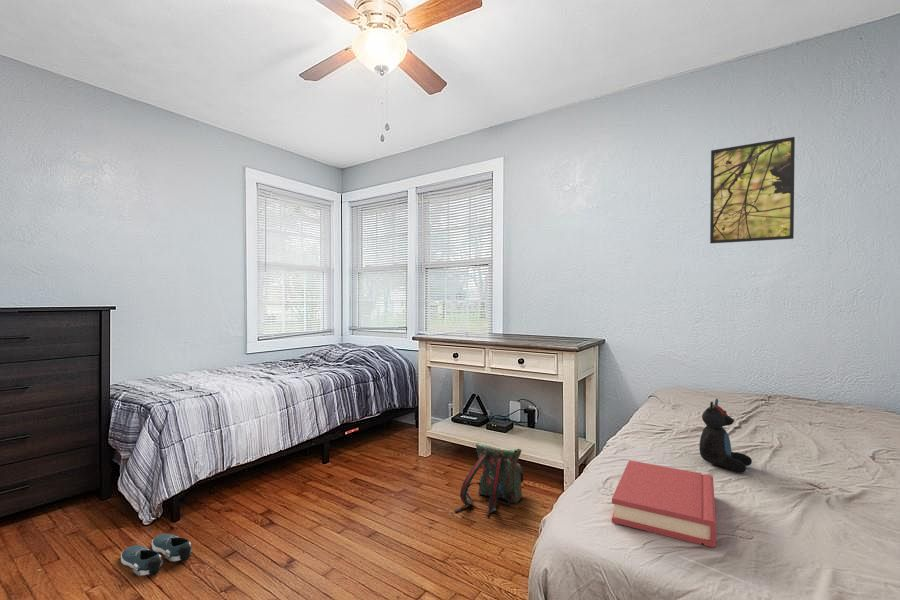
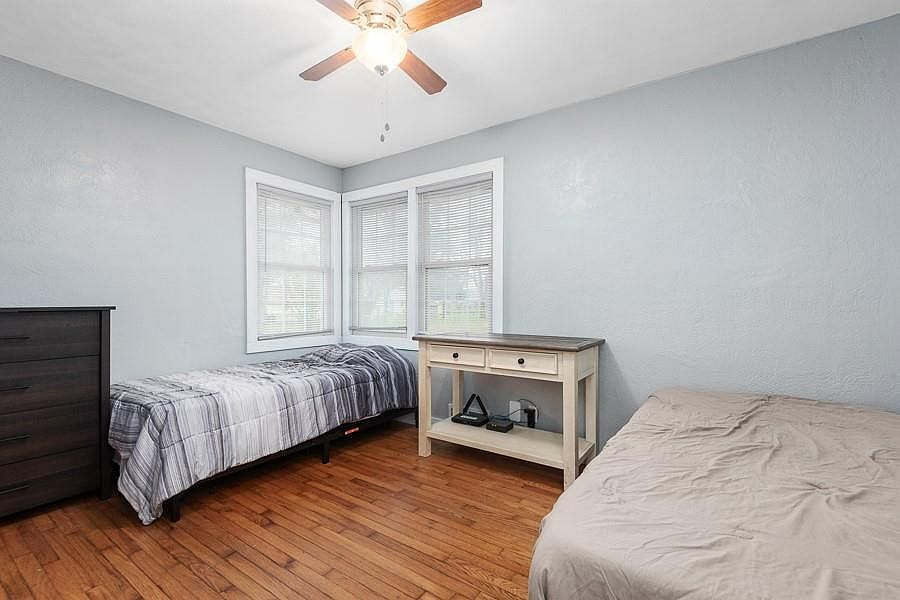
- teddy bear [698,398,753,473]
- backpack [453,442,524,516]
- hardback book [611,459,717,548]
- shoe [120,532,194,577]
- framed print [709,136,796,244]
